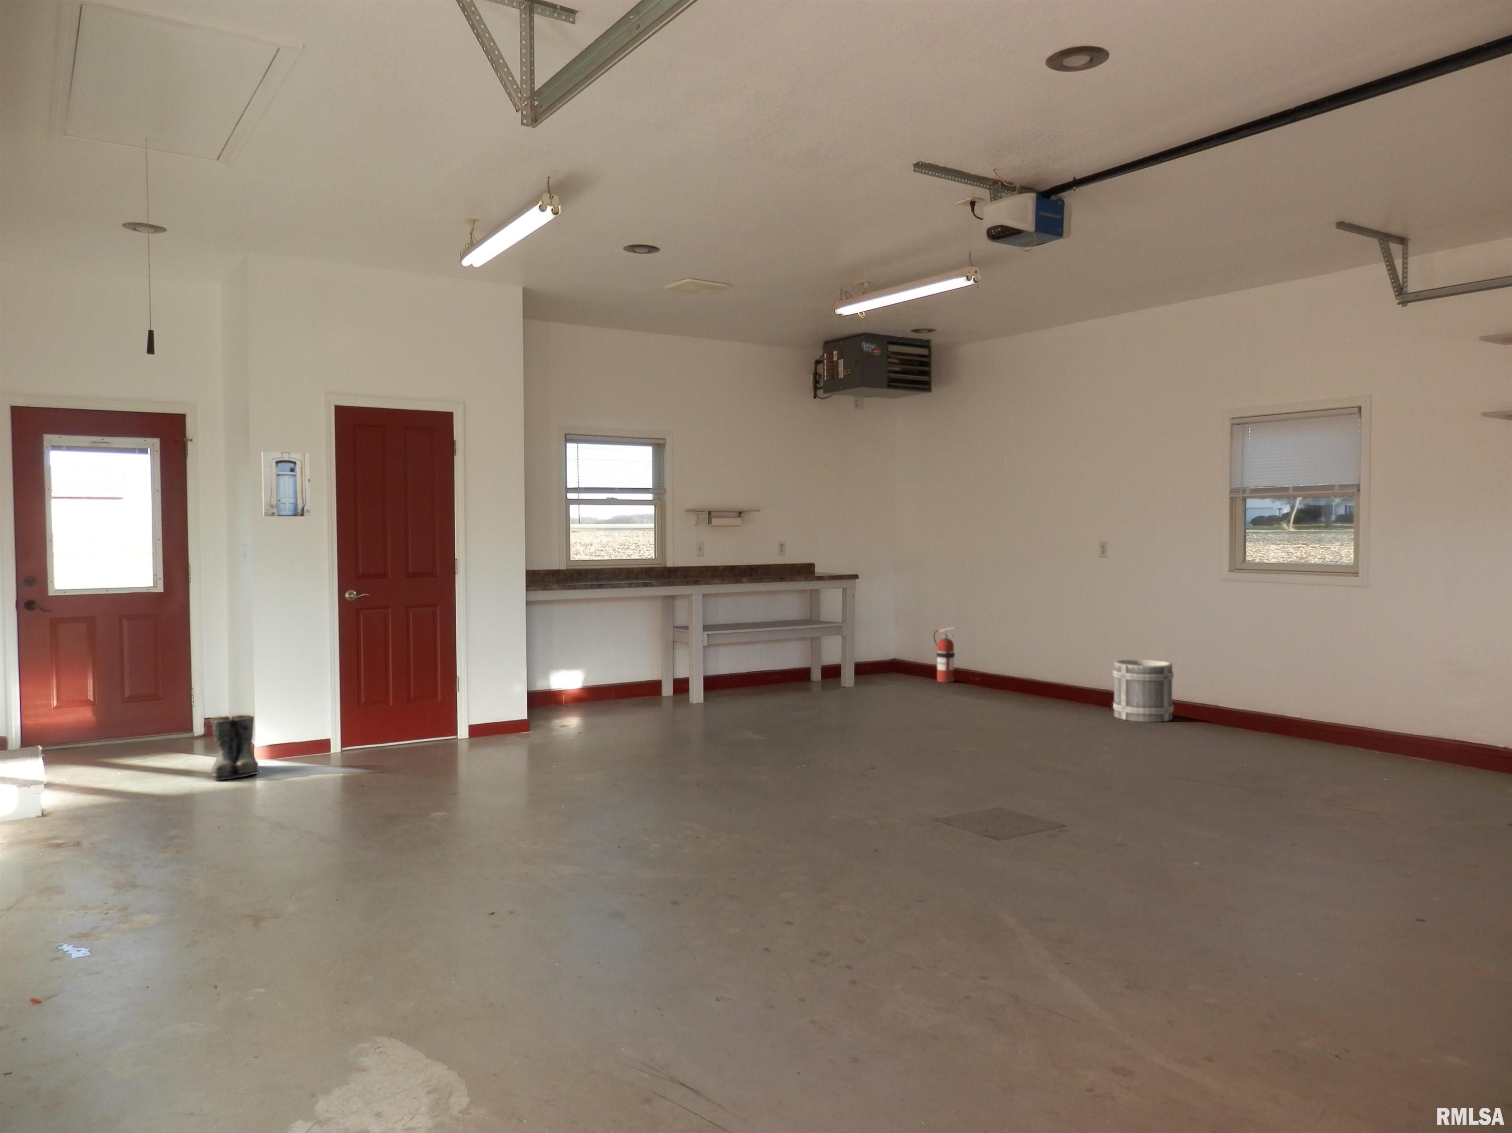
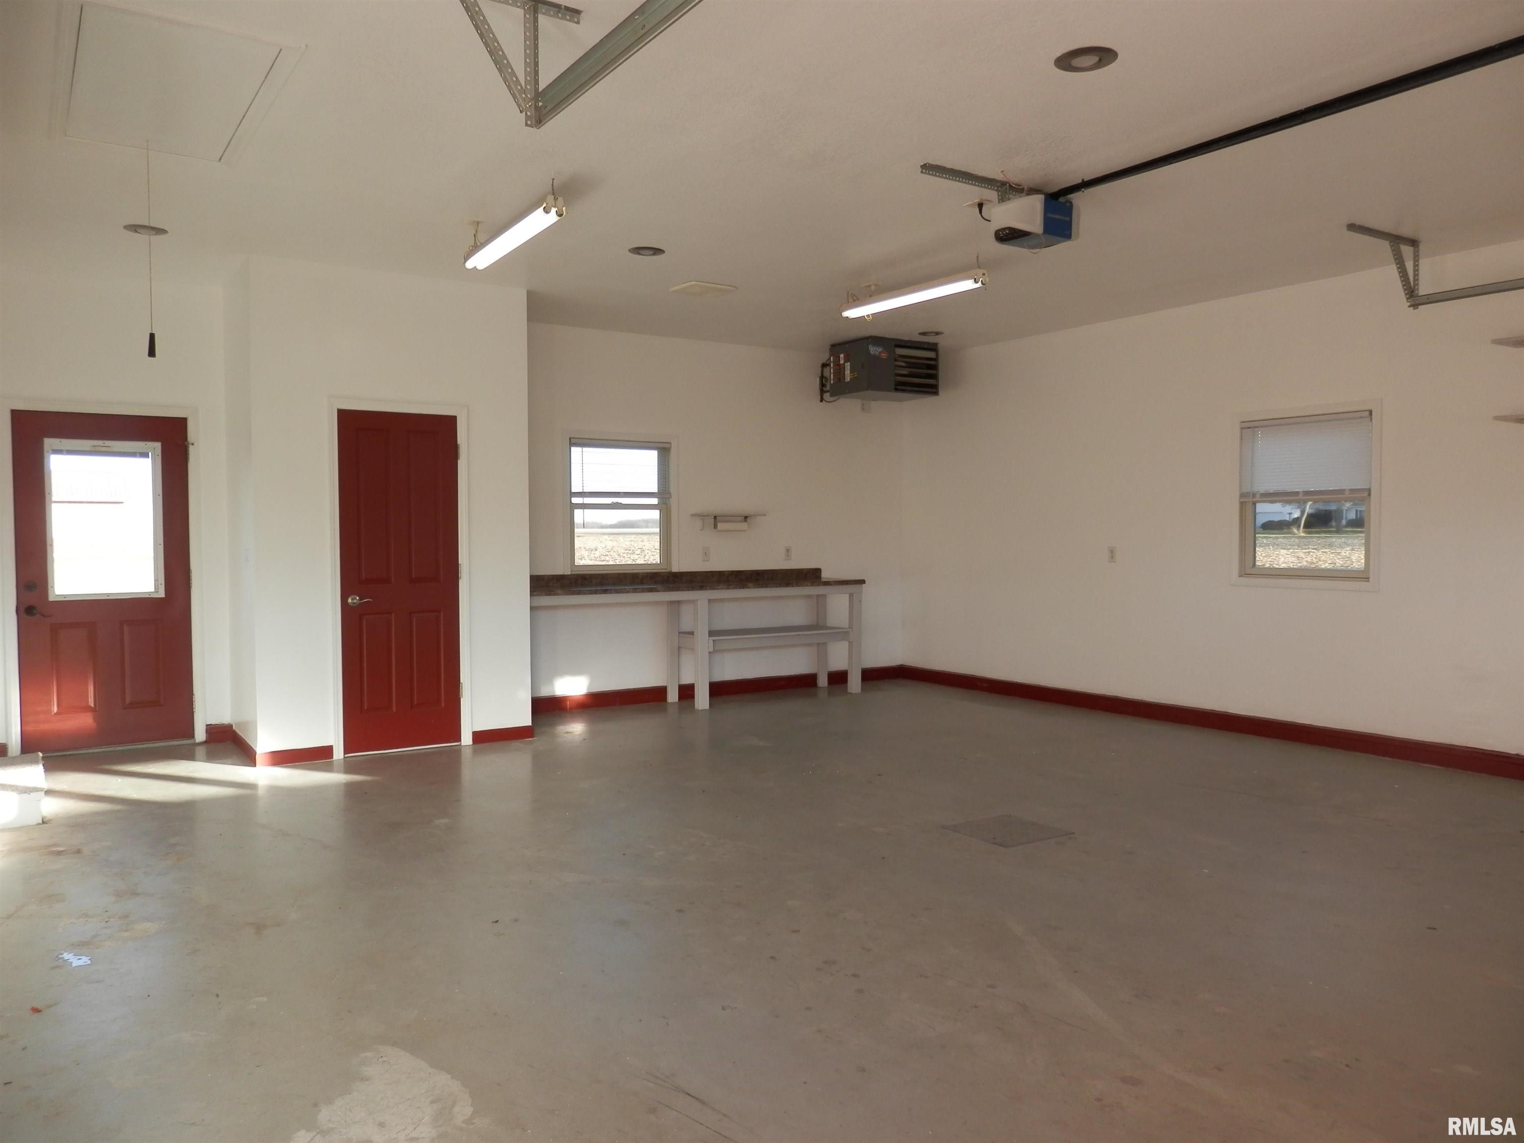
- bucket [1112,659,1174,722]
- wall art [262,451,311,517]
- boots [210,714,260,781]
- fire extinguisher [933,627,958,683]
